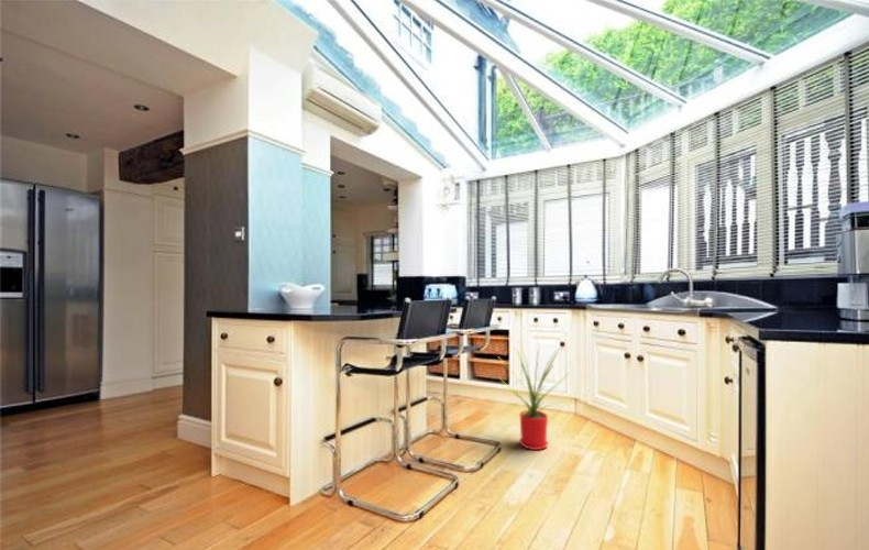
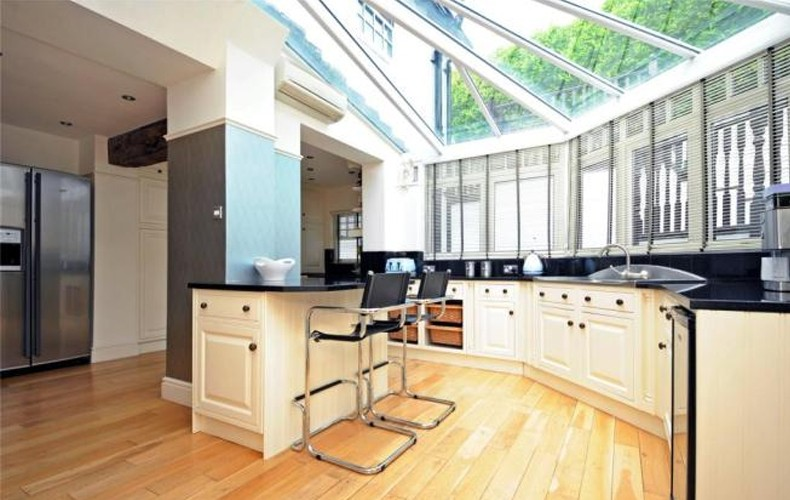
- house plant [498,342,573,451]
